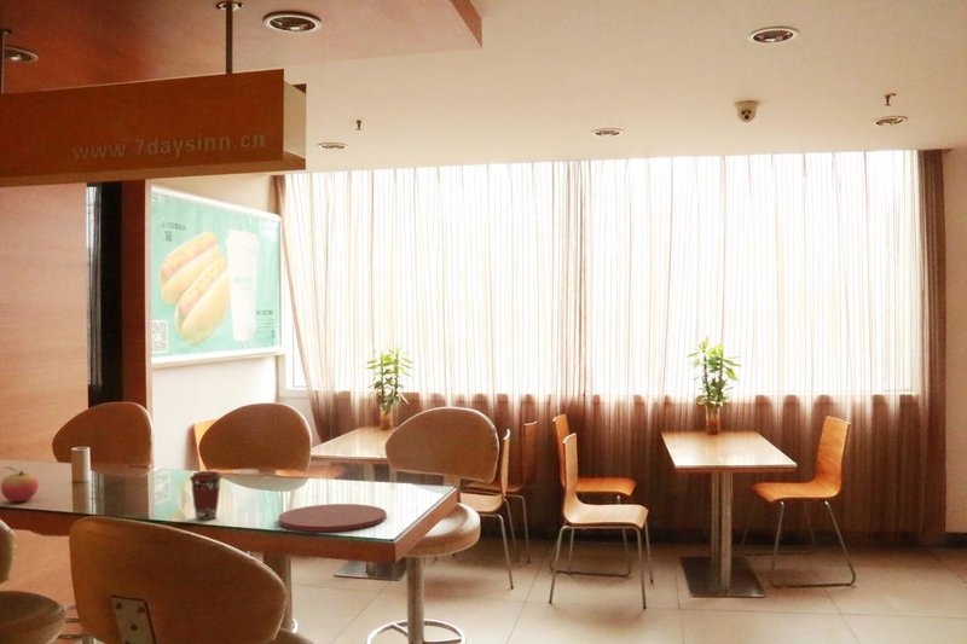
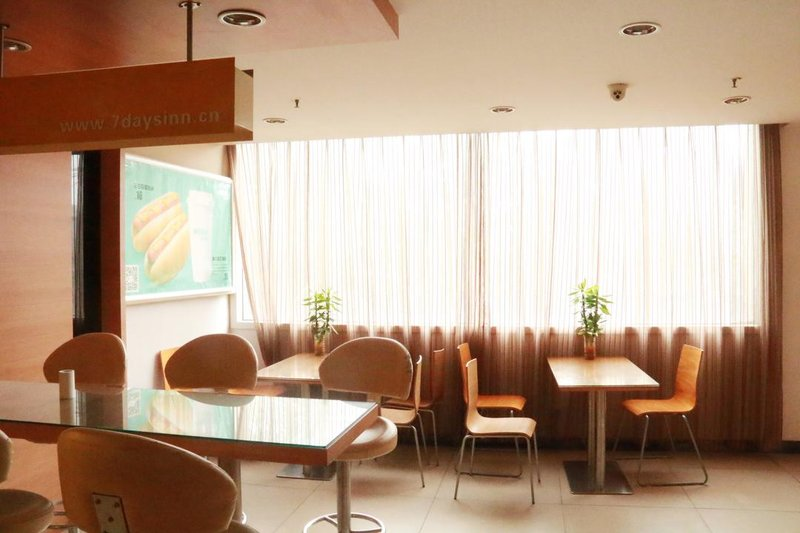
- coffee cup [189,470,224,521]
- plate [278,503,388,533]
- fruit [0,466,40,504]
